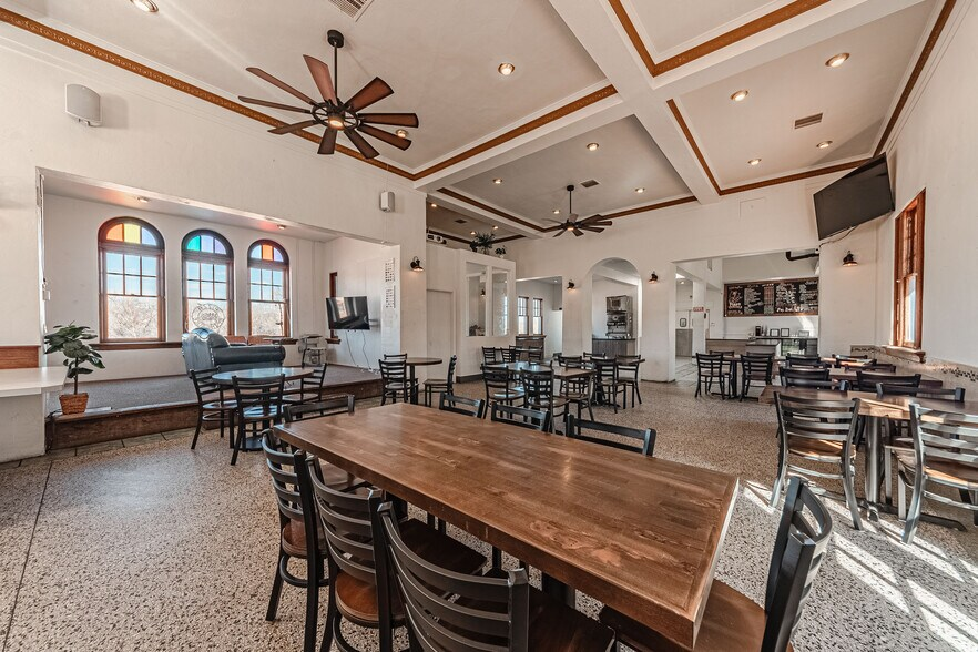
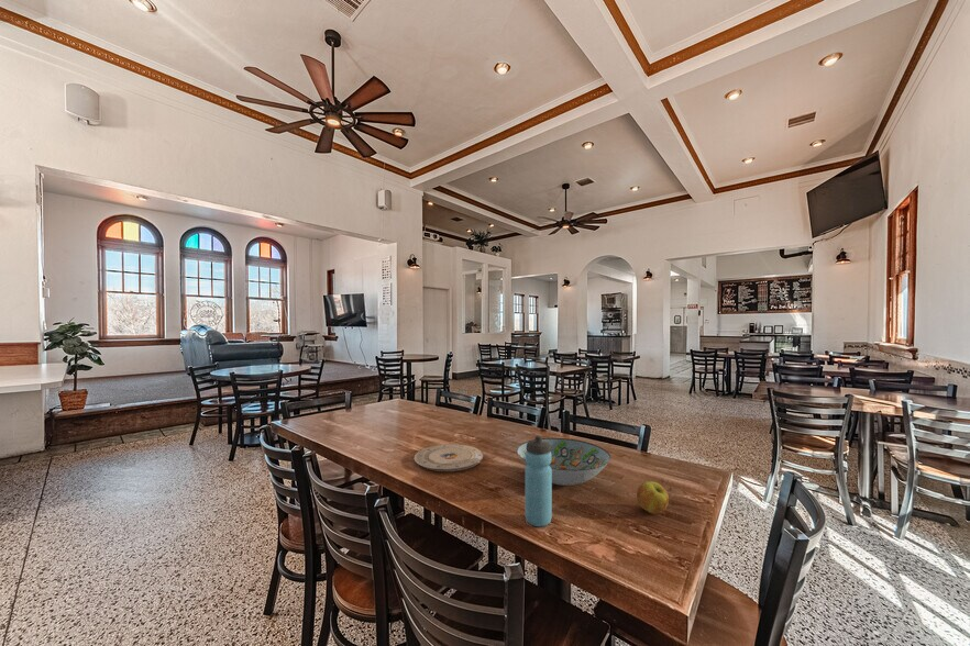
+ apple [636,480,670,515]
+ plate [414,443,485,472]
+ water bottle [525,435,553,527]
+ decorative bowl [516,437,611,487]
